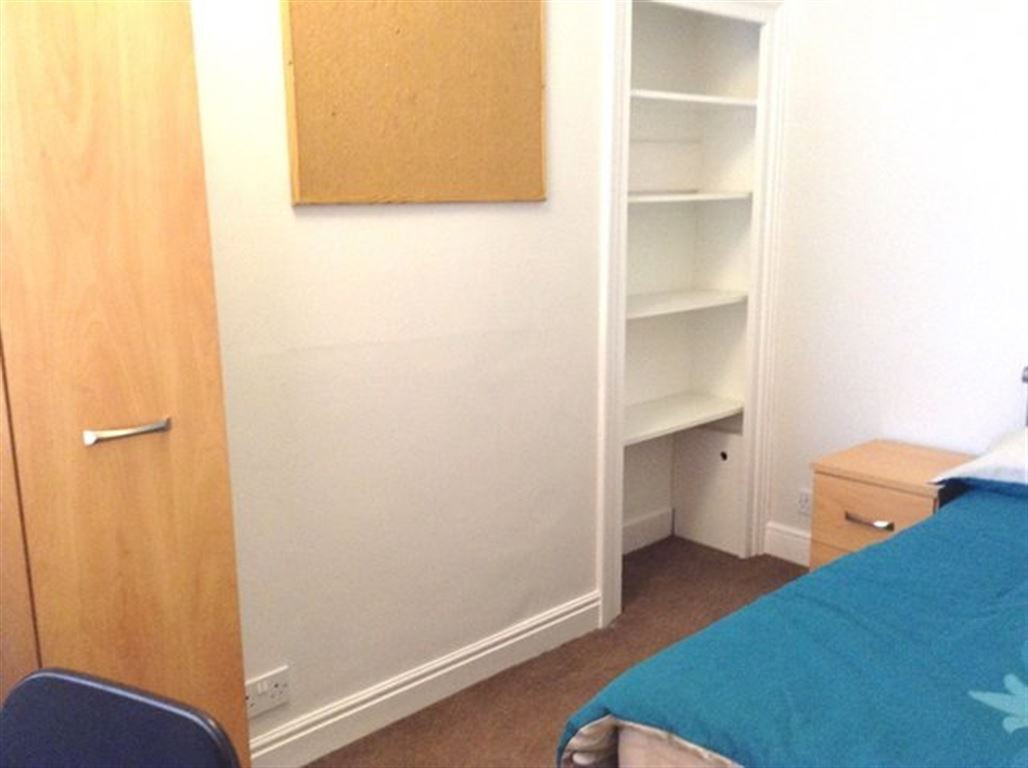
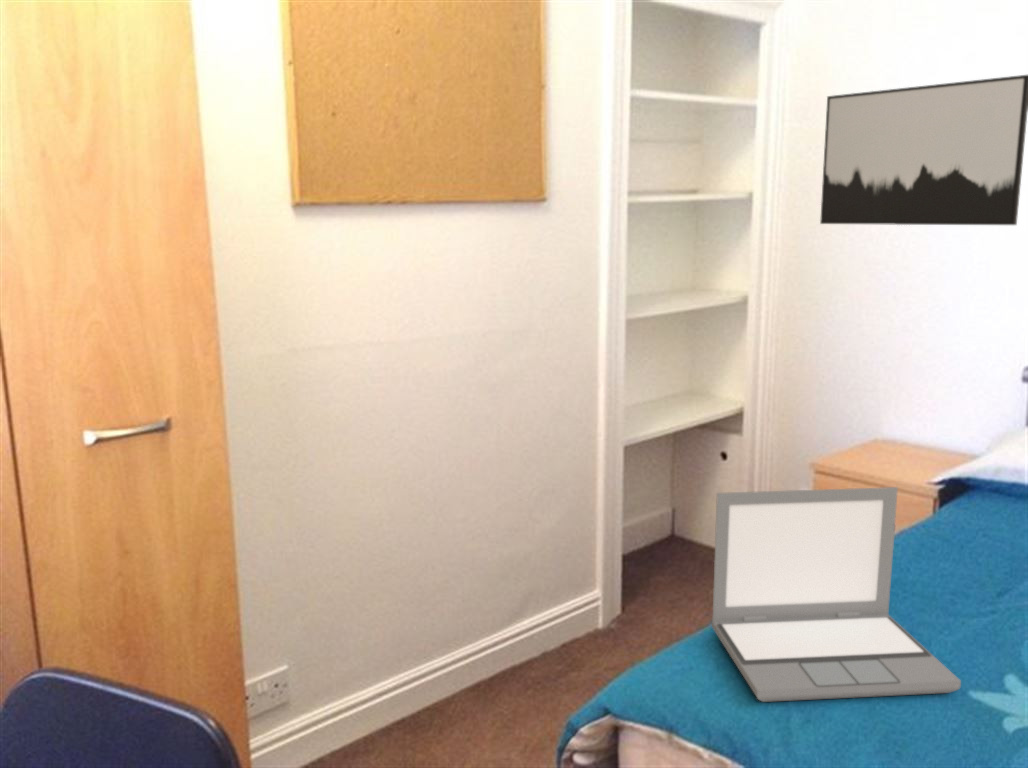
+ wall art [819,74,1028,226]
+ laptop [710,486,962,703]
